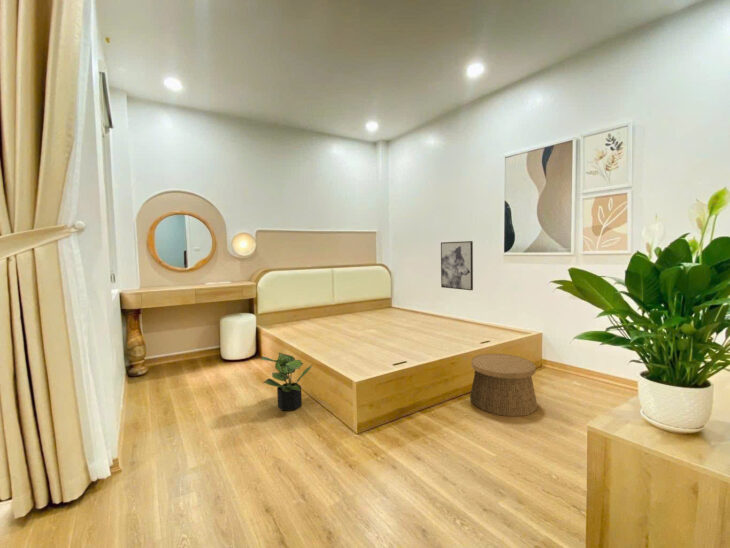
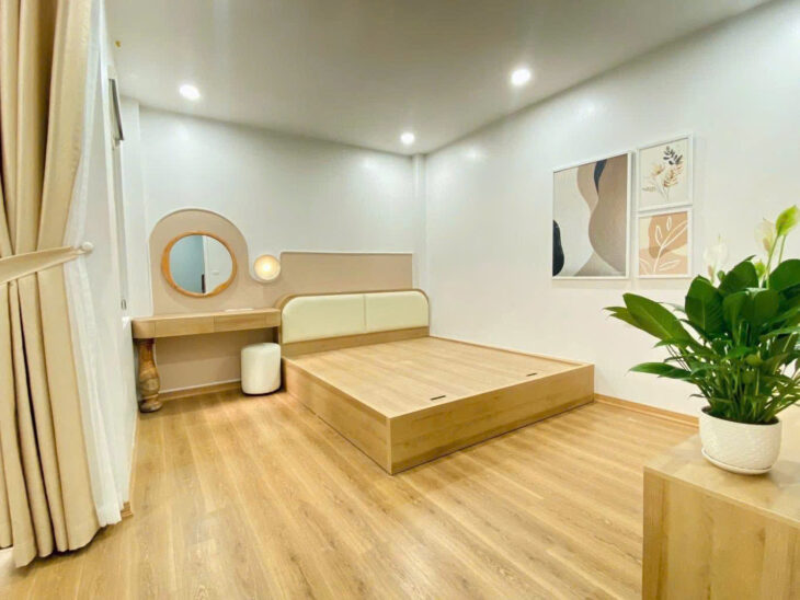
- wall art [440,240,474,291]
- basket [469,353,538,417]
- potted plant [260,352,314,412]
